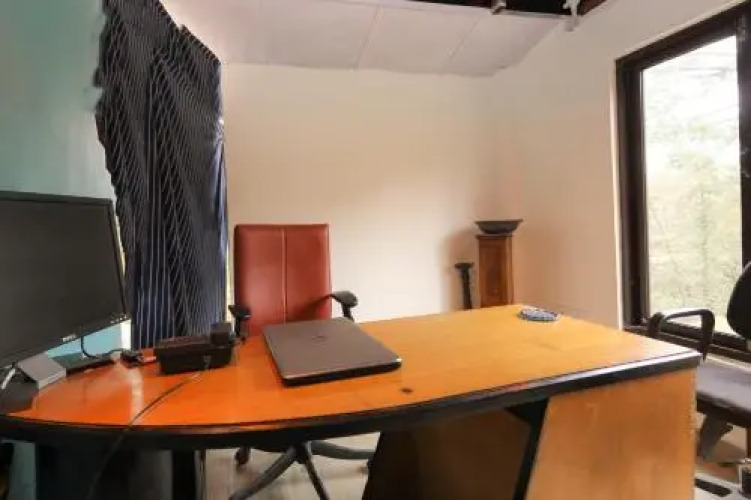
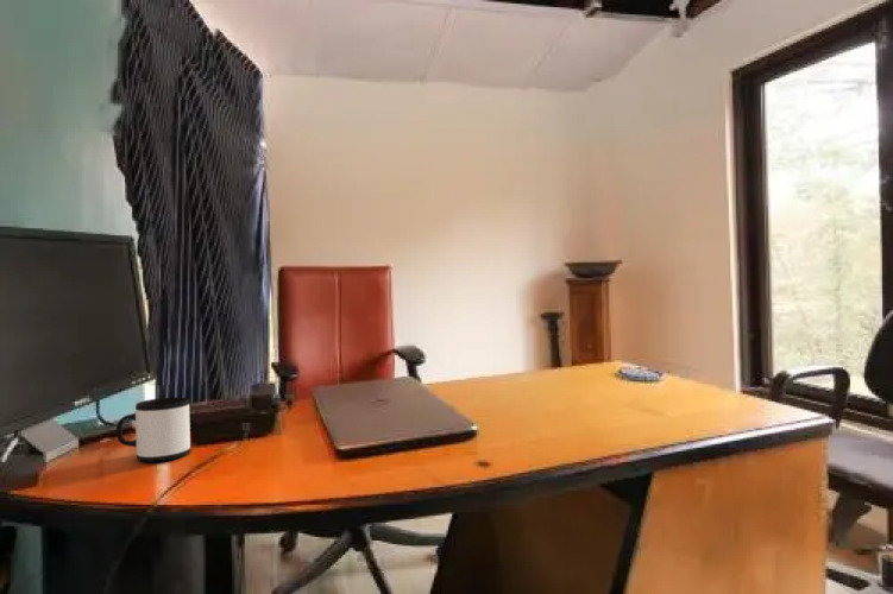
+ mug [115,396,191,463]
